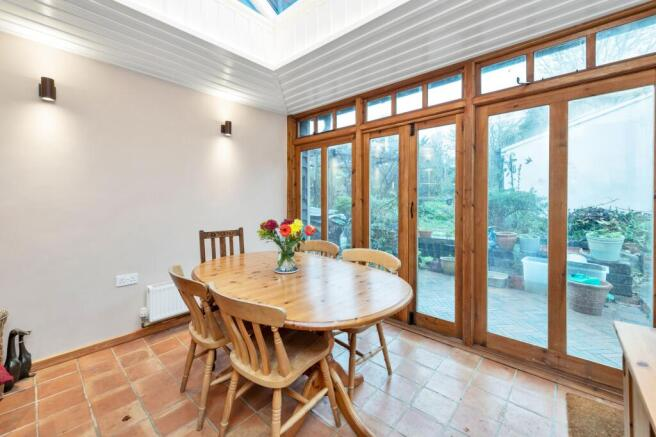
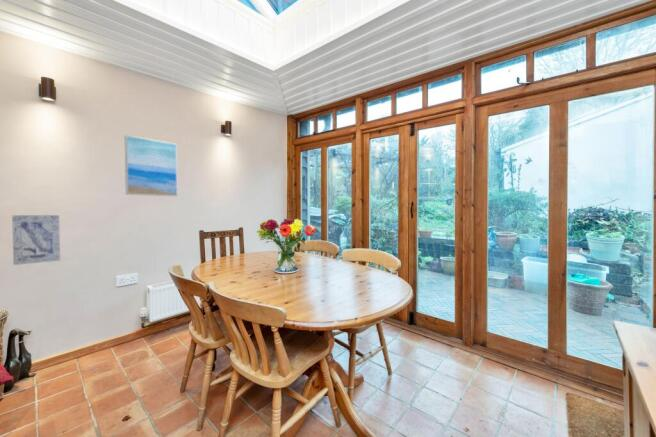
+ wall art [124,134,179,198]
+ wall art [11,214,61,266]
